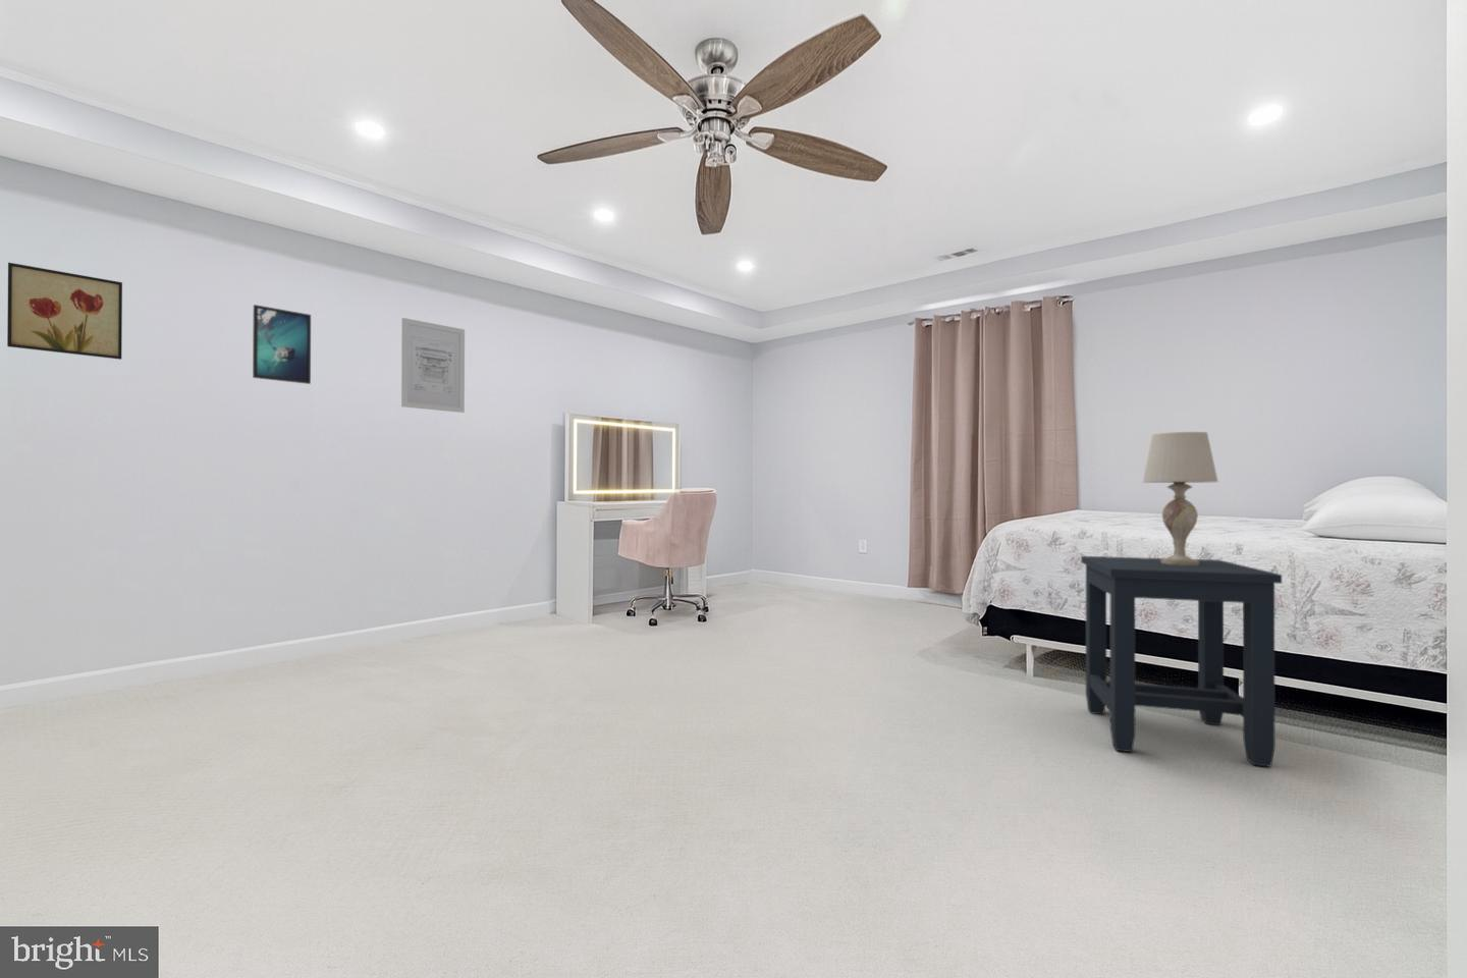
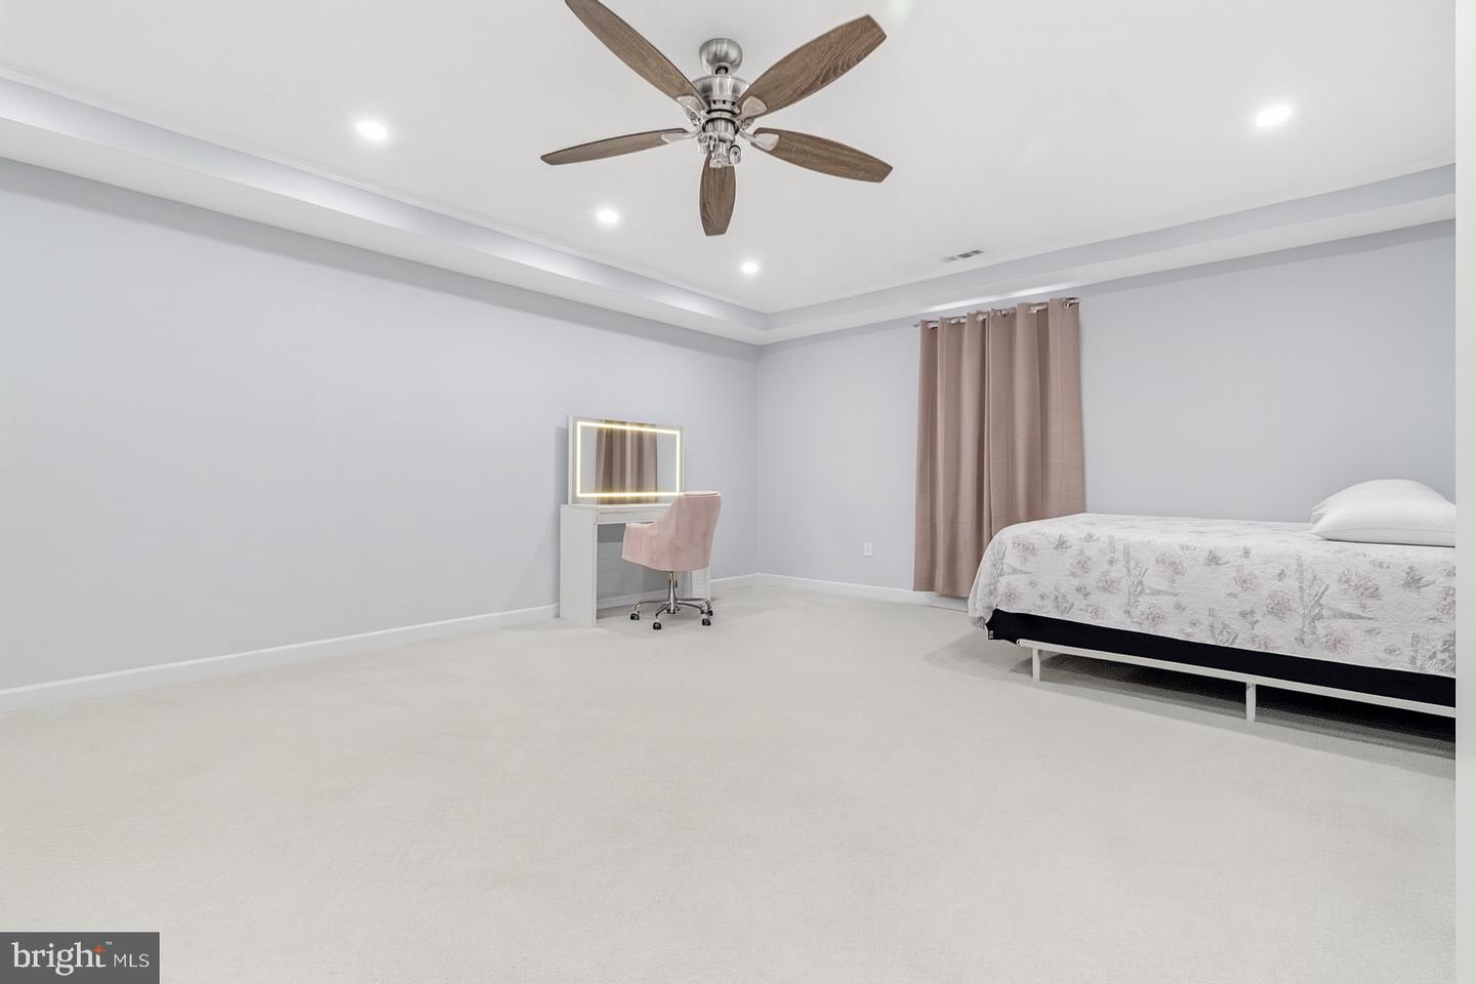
- side table [1080,556,1283,768]
- wall art [401,317,466,414]
- wall art [7,262,123,360]
- table lamp [1142,431,1219,565]
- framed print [252,303,312,385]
